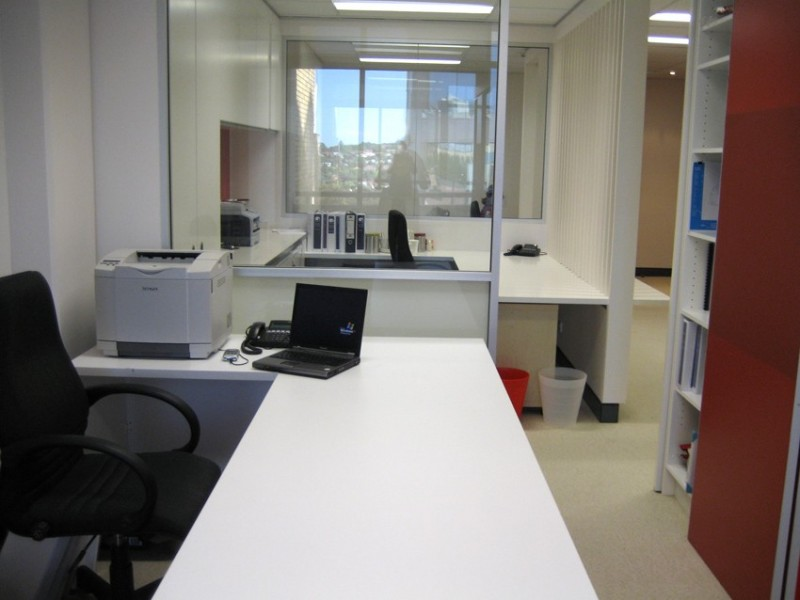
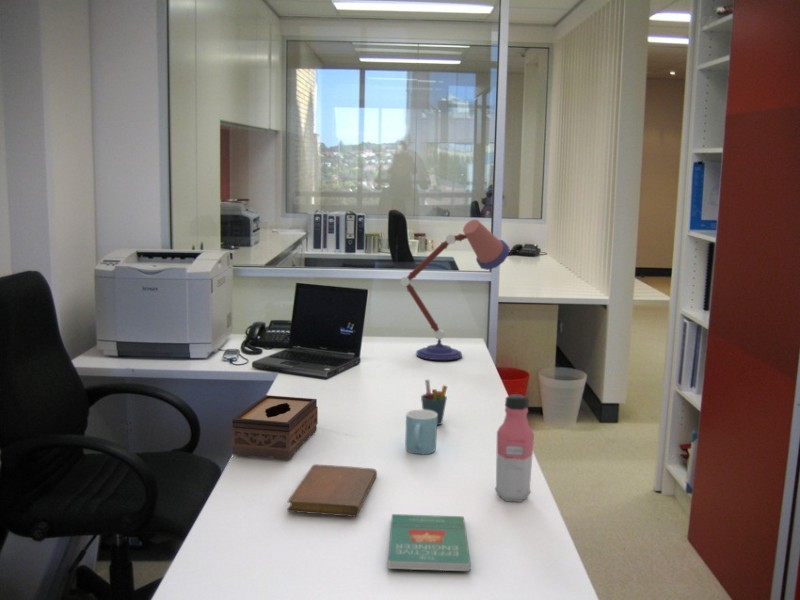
+ notebook [286,463,378,518]
+ book [387,513,472,572]
+ water bottle [494,393,535,503]
+ tissue box [230,394,319,461]
+ desk lamp [399,218,510,361]
+ pen holder [420,379,448,426]
+ mug [404,409,438,455]
